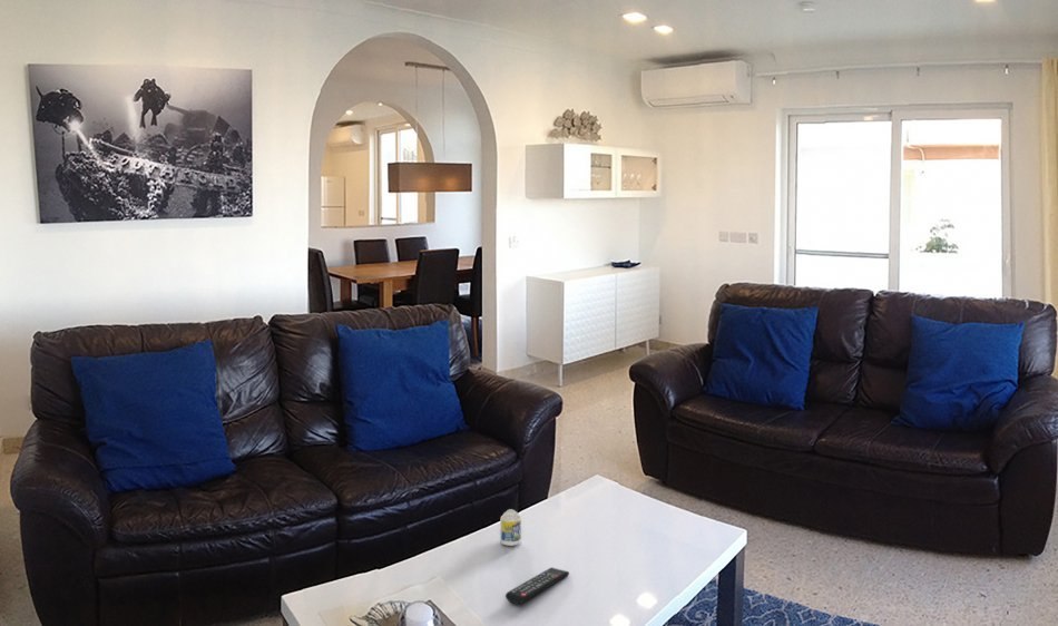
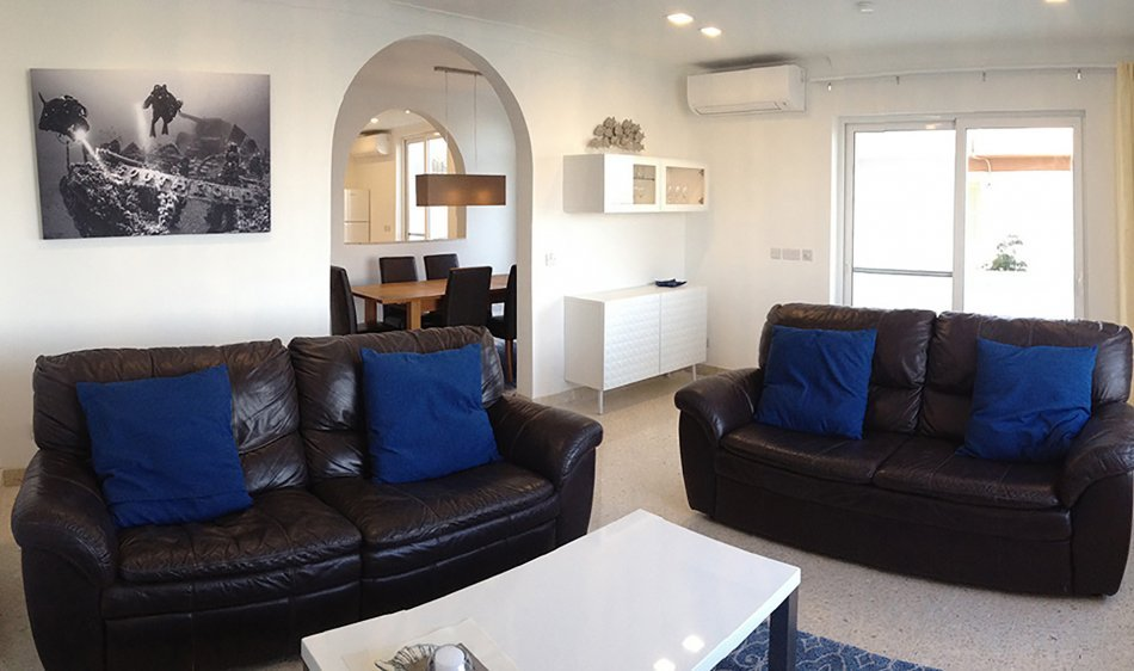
- cup [499,508,522,547]
- remote control [504,566,570,605]
